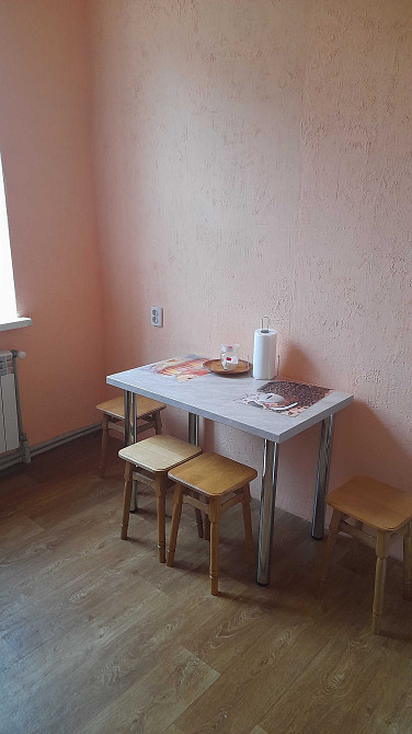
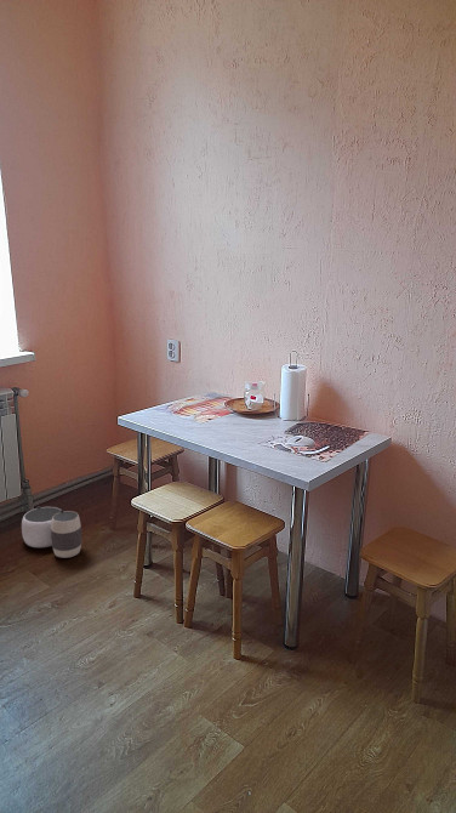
+ waste basket [21,505,82,559]
